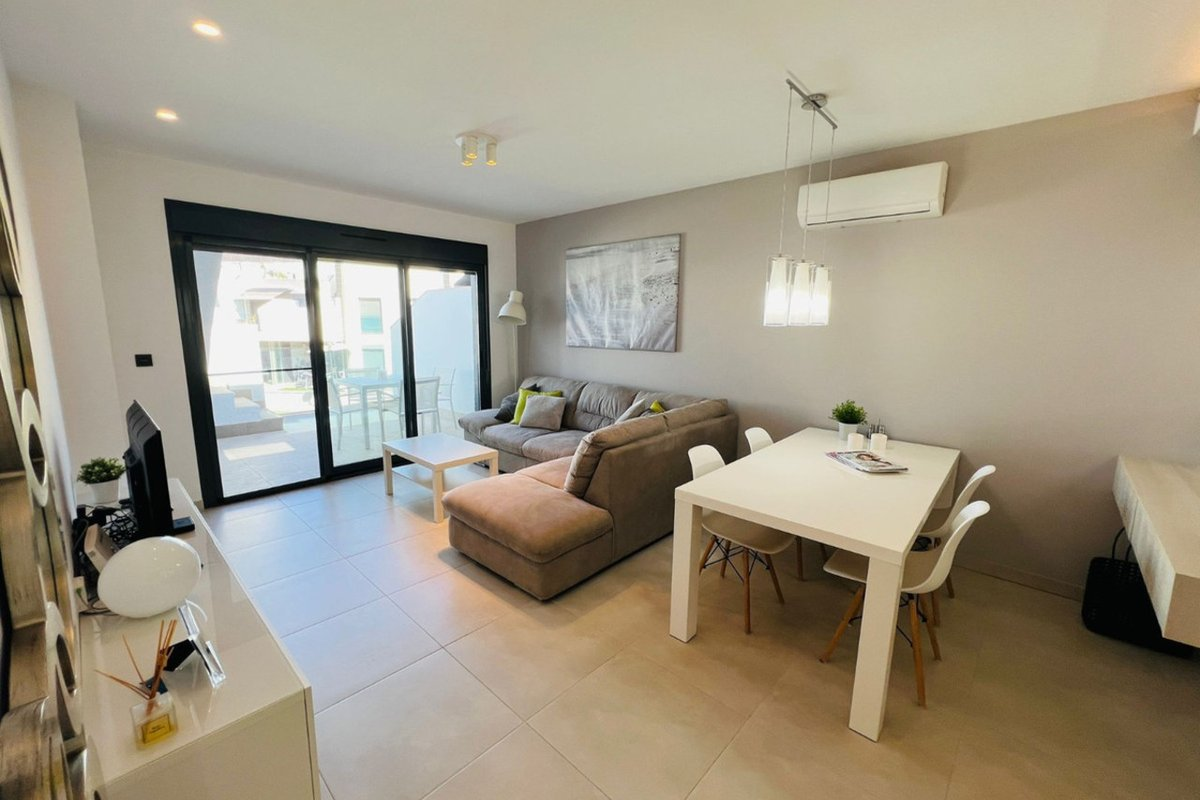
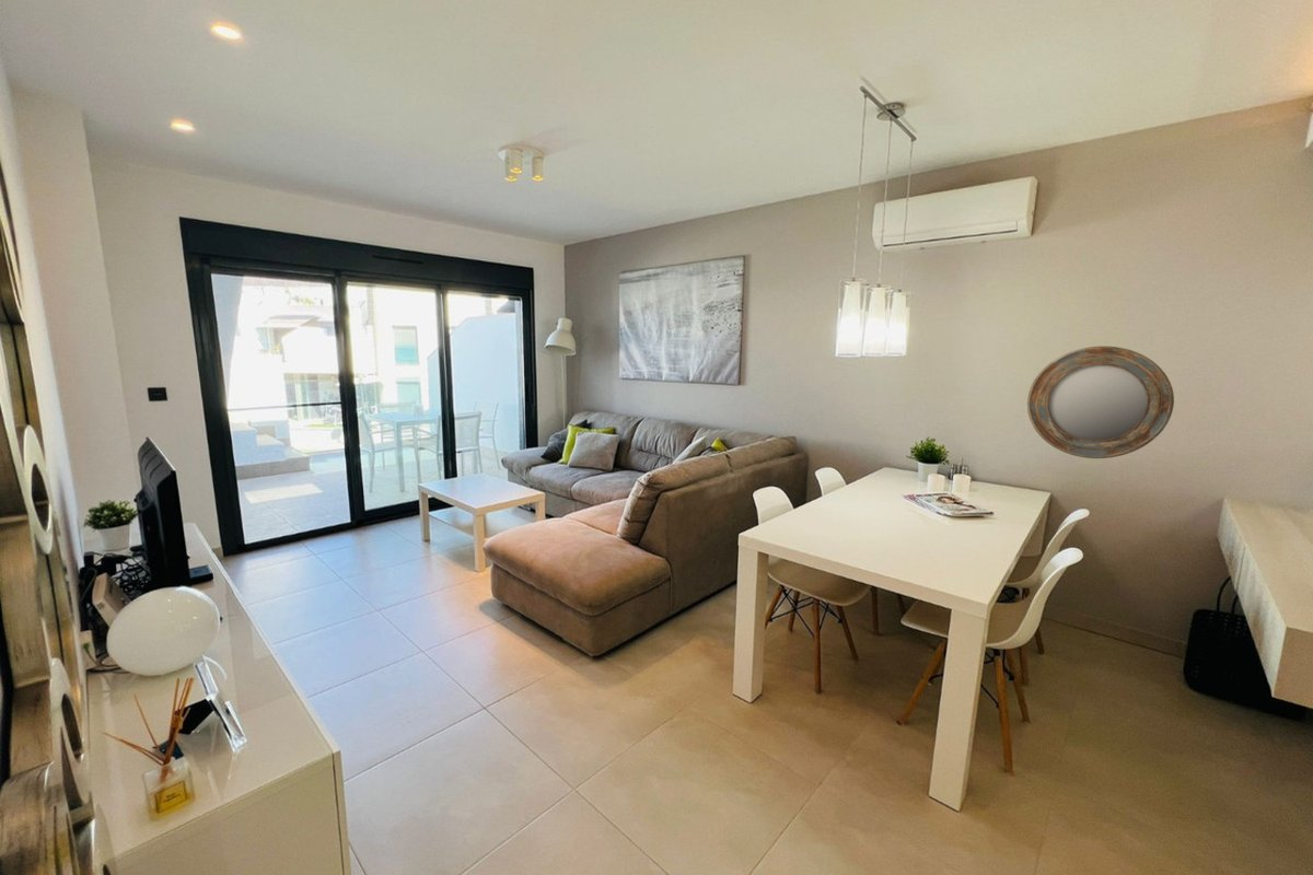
+ home mirror [1026,346,1175,459]
